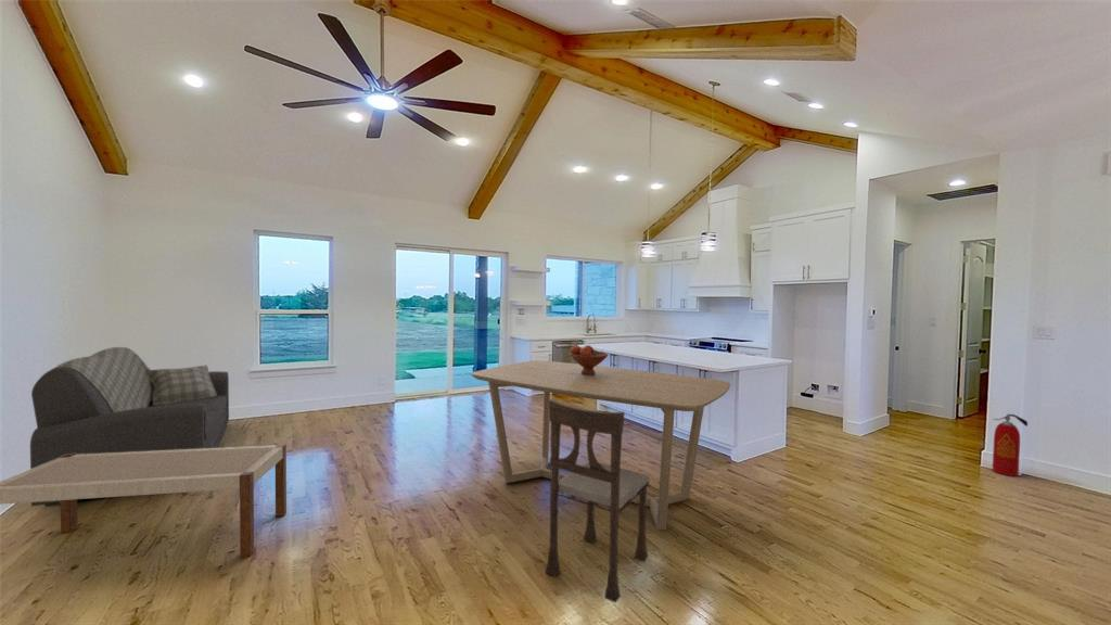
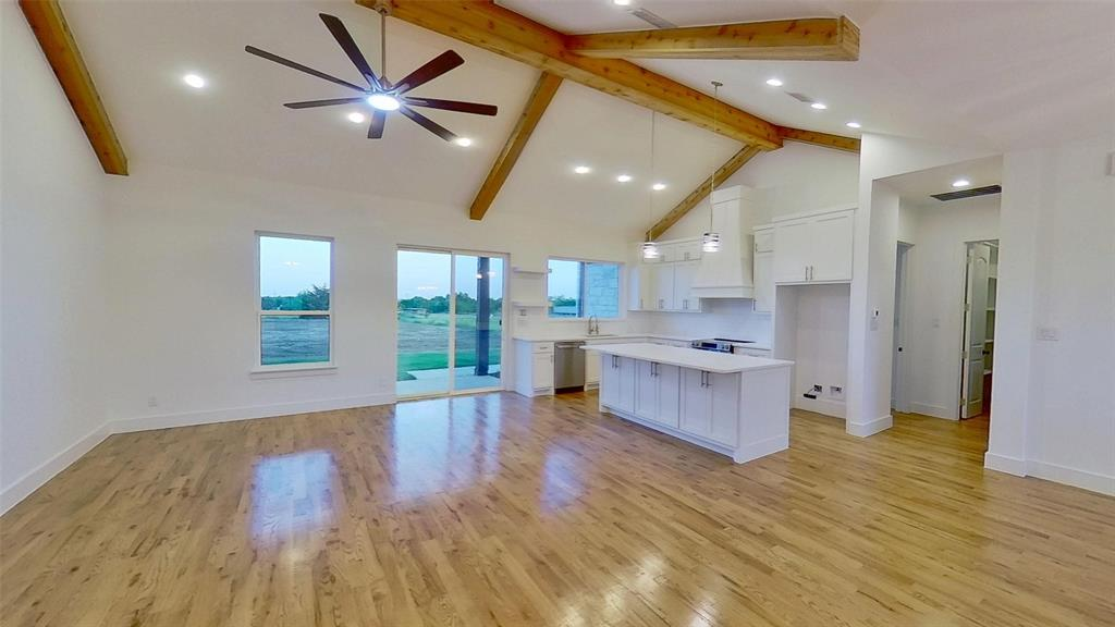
- bench [0,443,288,559]
- fire extinguisher [992,412,1029,477]
- sofa [29,346,230,508]
- dining table [471,359,731,531]
- dining chair [545,398,650,603]
- fruit bowl [569,344,609,374]
